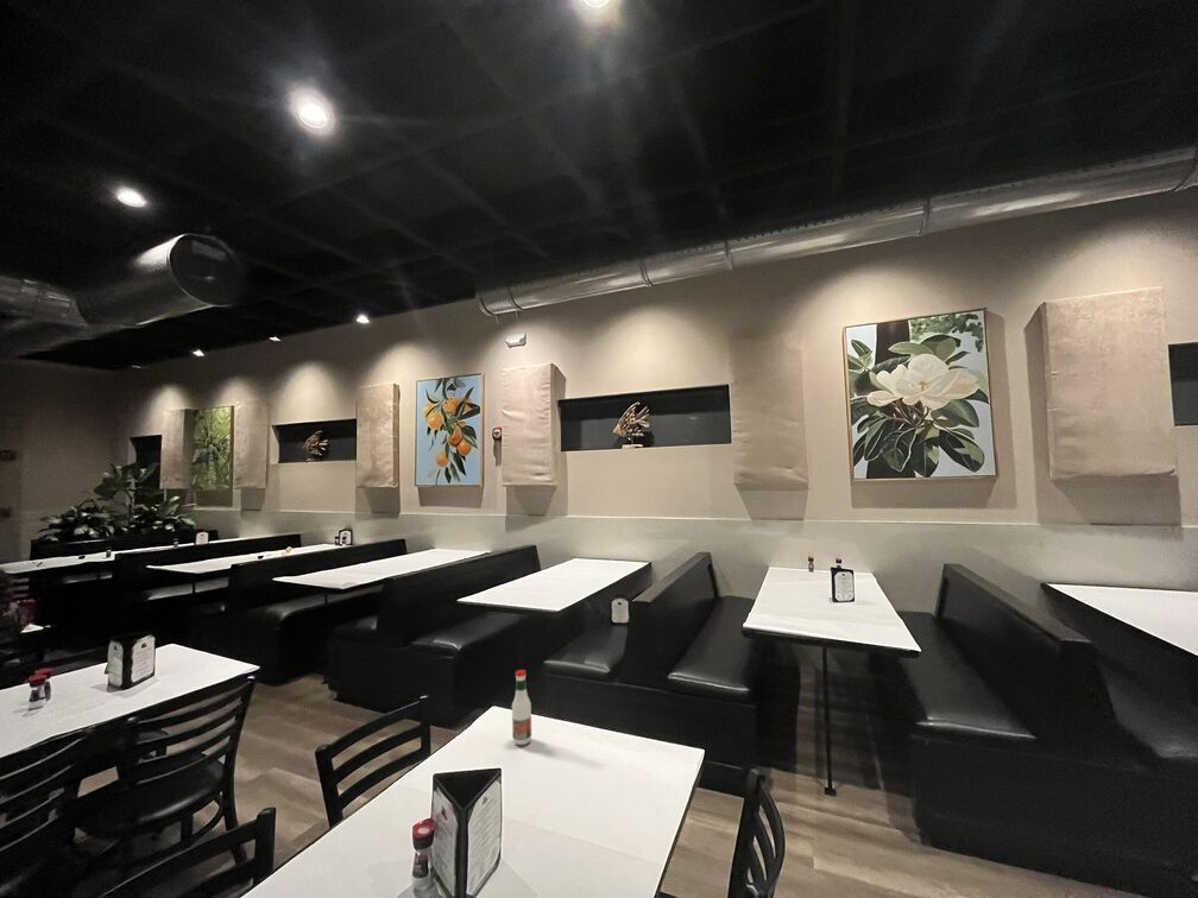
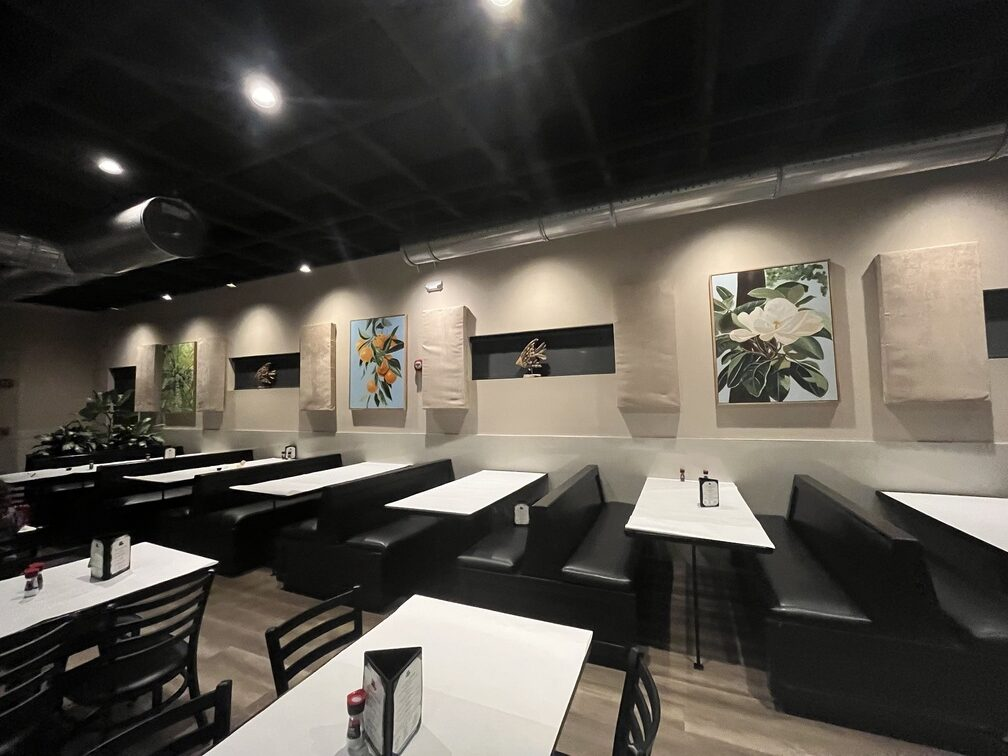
- tabasco sauce [511,669,532,746]
